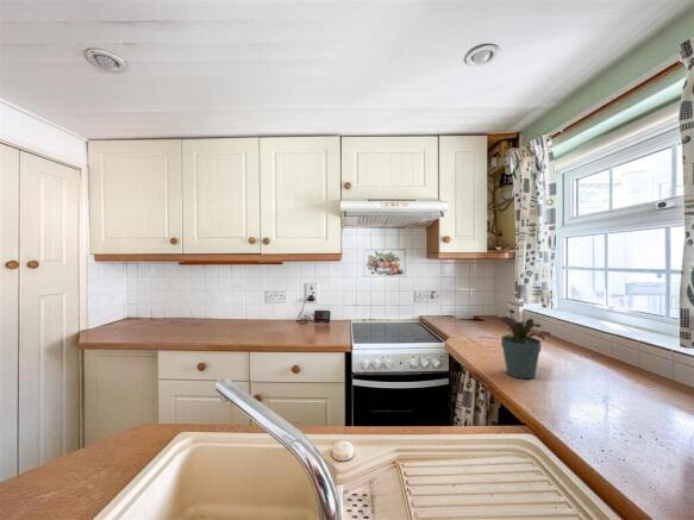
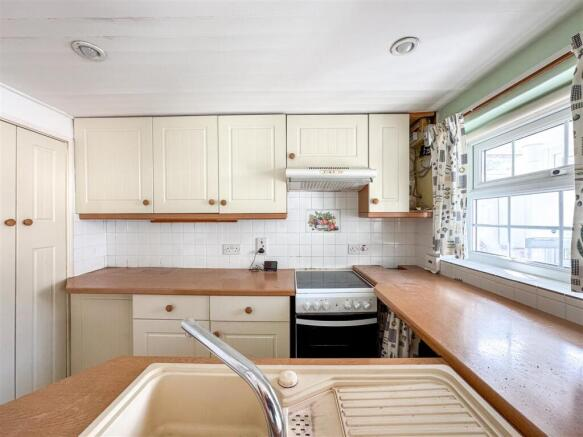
- potted plant [496,306,546,380]
